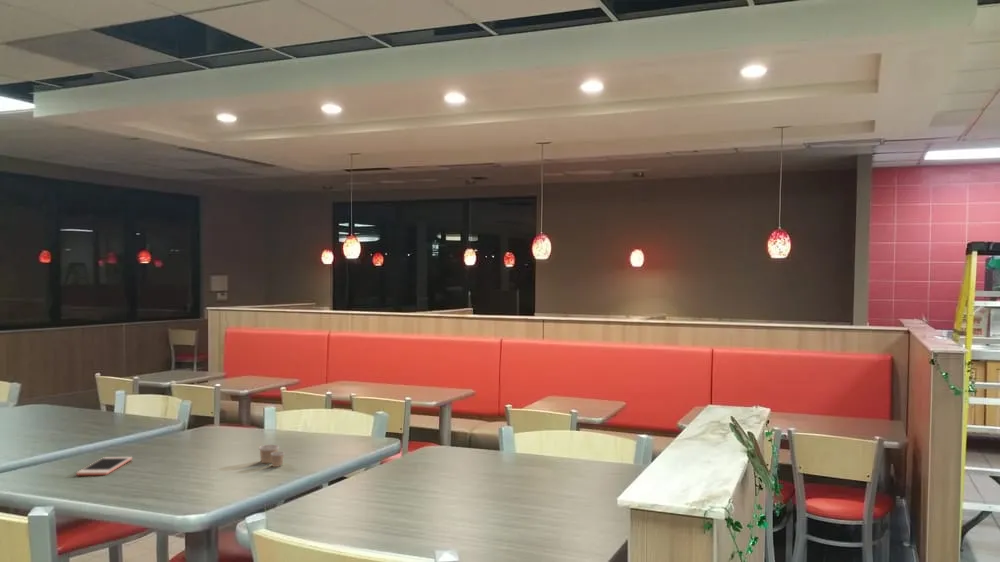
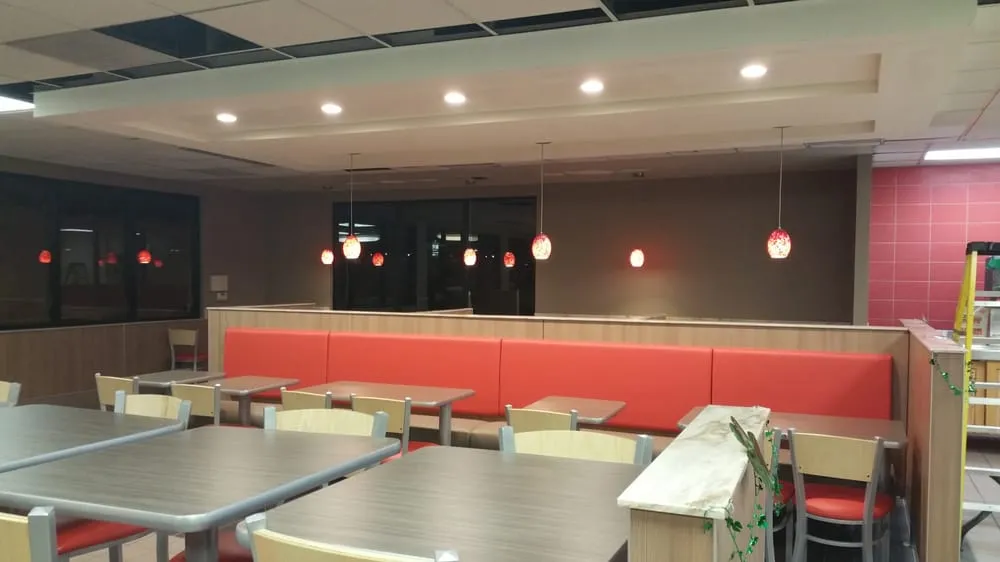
- cell phone [75,456,133,476]
- paper cup [258,444,285,468]
